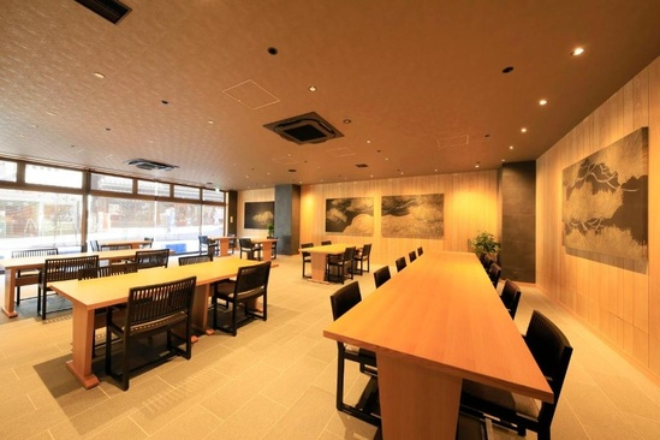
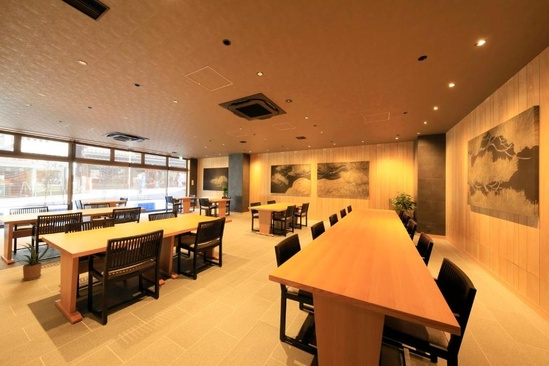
+ house plant [11,242,51,282]
